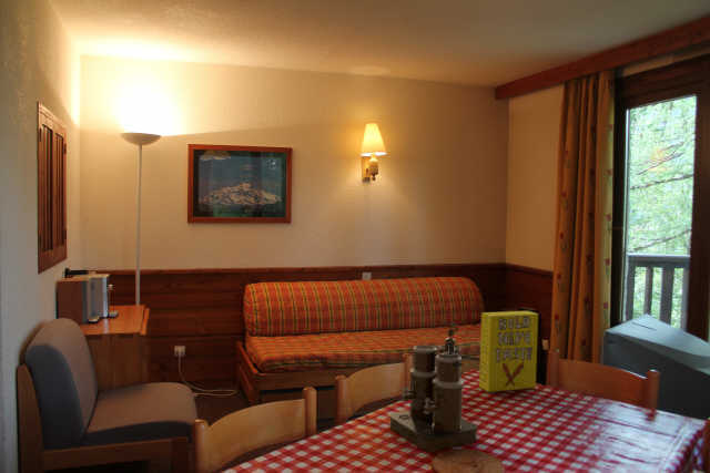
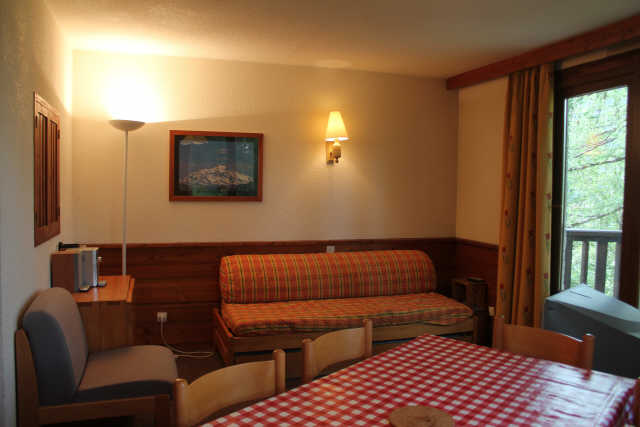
- coffee maker [387,322,479,453]
- cereal box [478,310,539,393]
